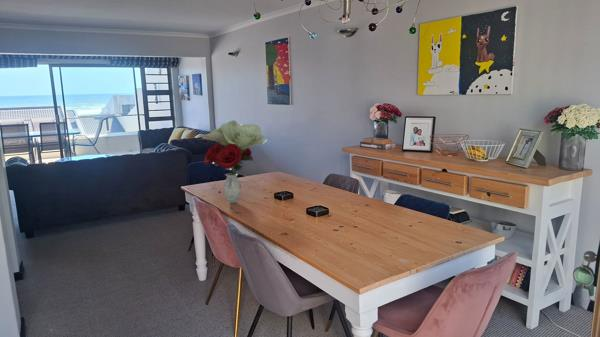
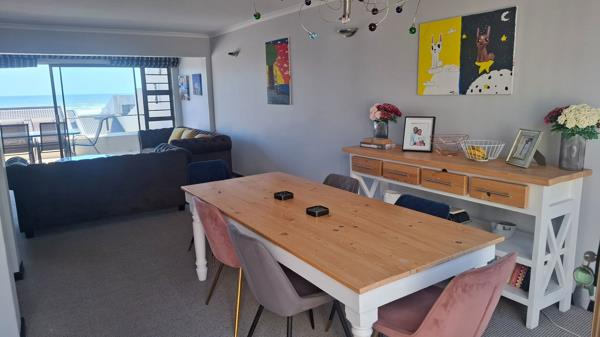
- flower bouquet [201,119,269,205]
